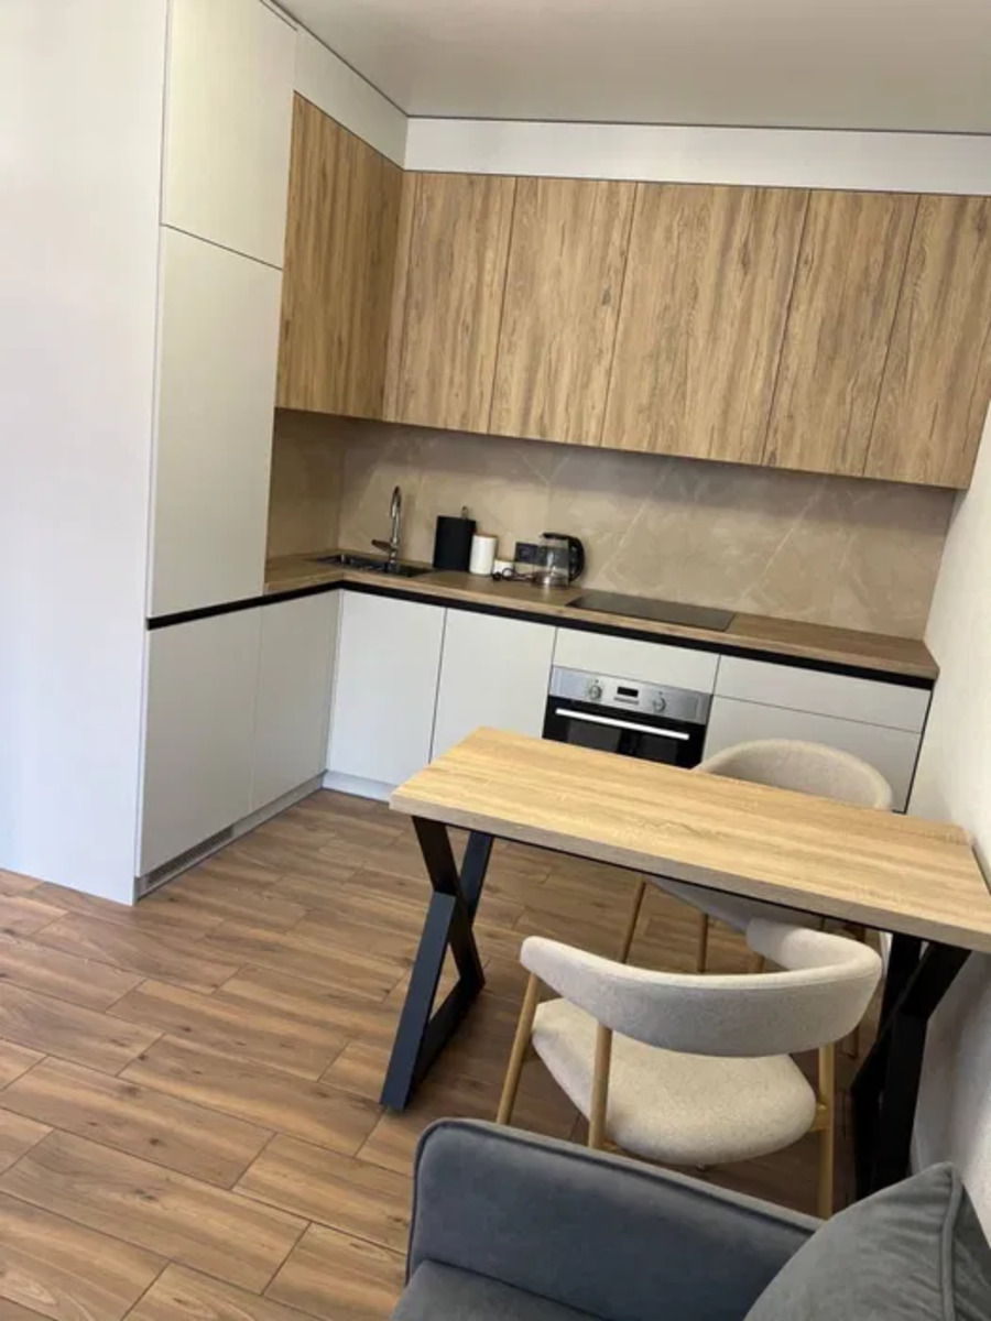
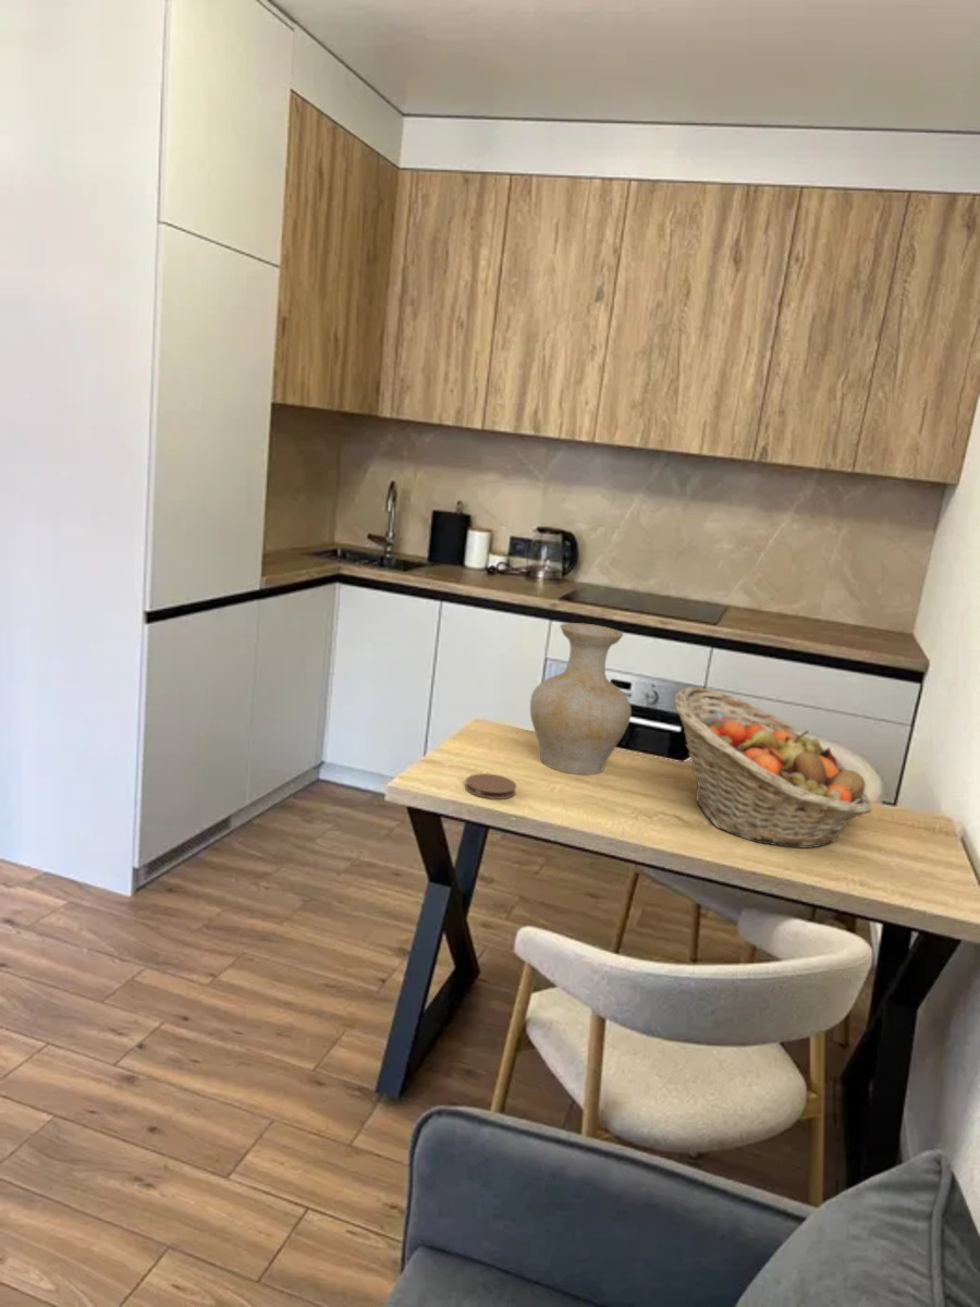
+ coaster [464,772,518,801]
+ vase [529,622,633,775]
+ fruit basket [672,686,872,850]
